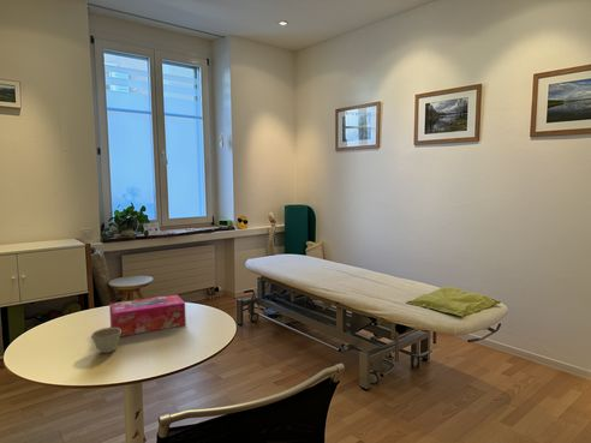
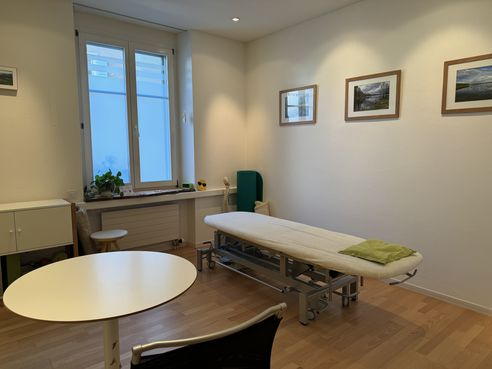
- tissue box [108,293,187,337]
- flower pot [90,327,121,354]
